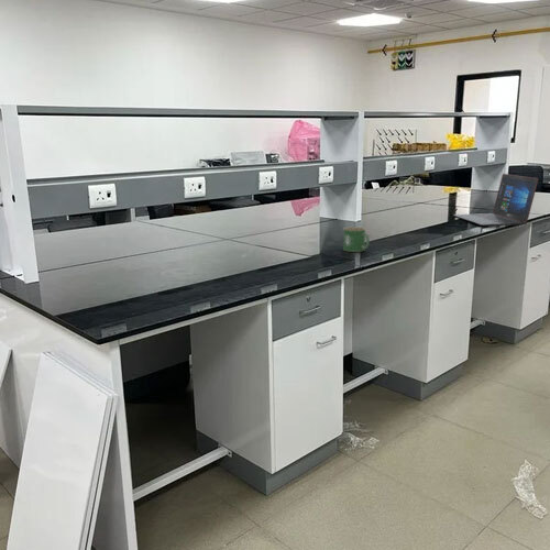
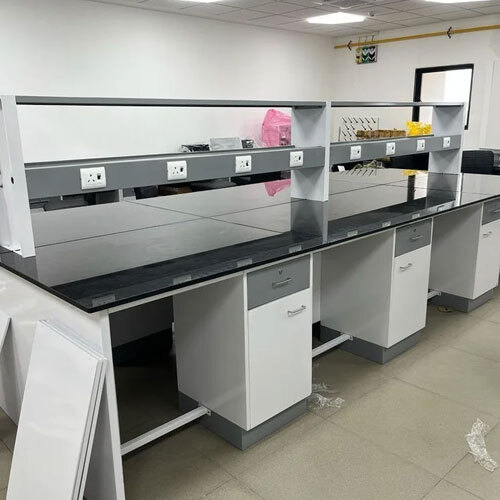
- laptop [452,173,539,227]
- mug [342,226,371,253]
